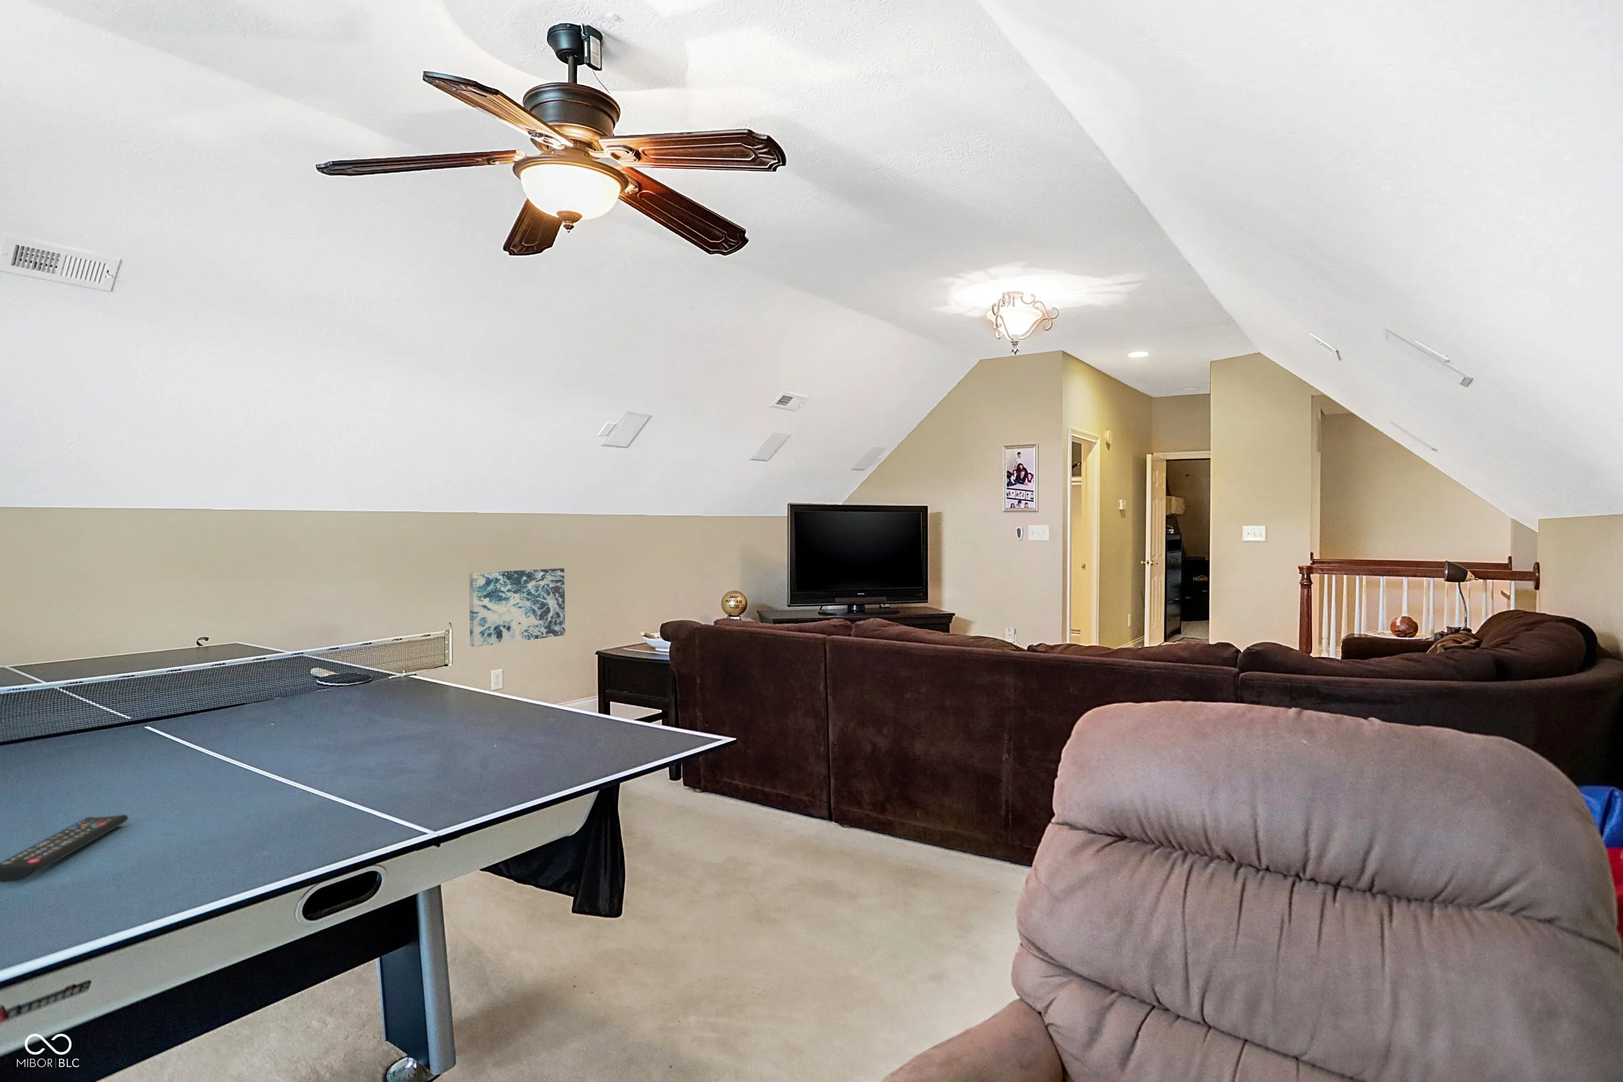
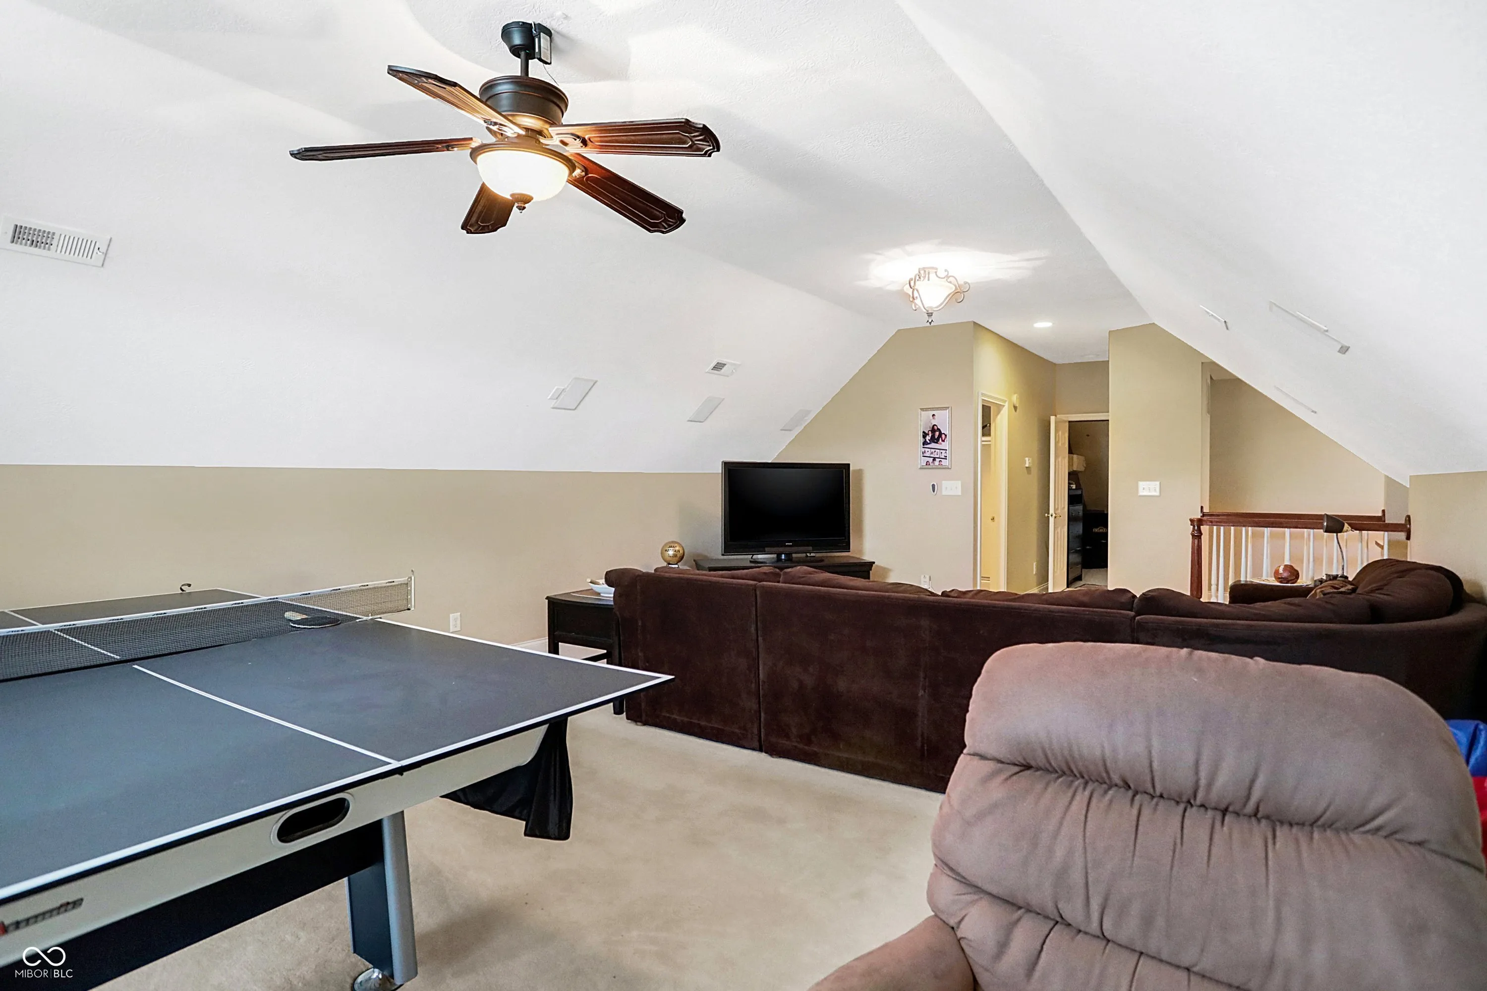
- remote control [0,814,129,884]
- wall art [469,568,566,647]
